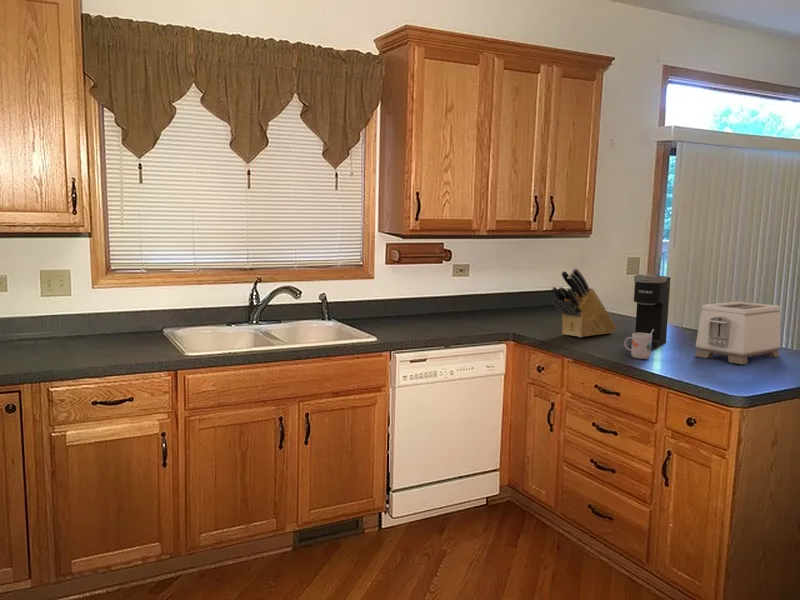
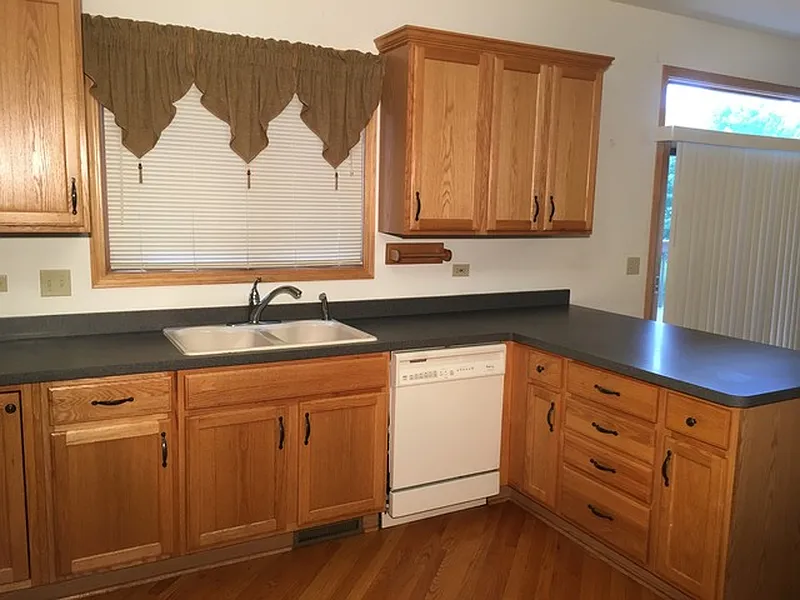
- coffee maker [630,274,671,350]
- toaster [693,301,781,365]
- mug [623,329,654,360]
- knife block [551,267,617,339]
